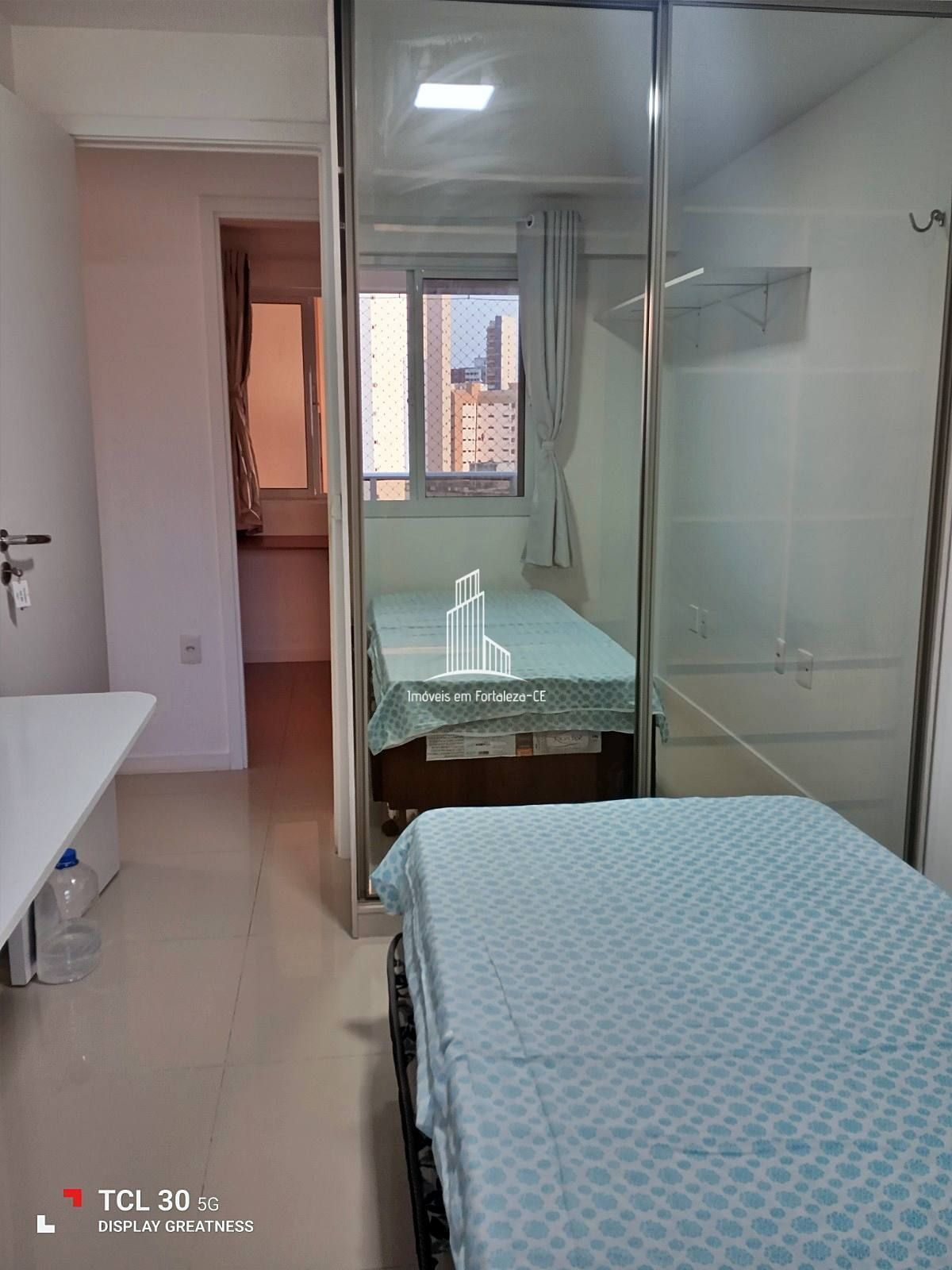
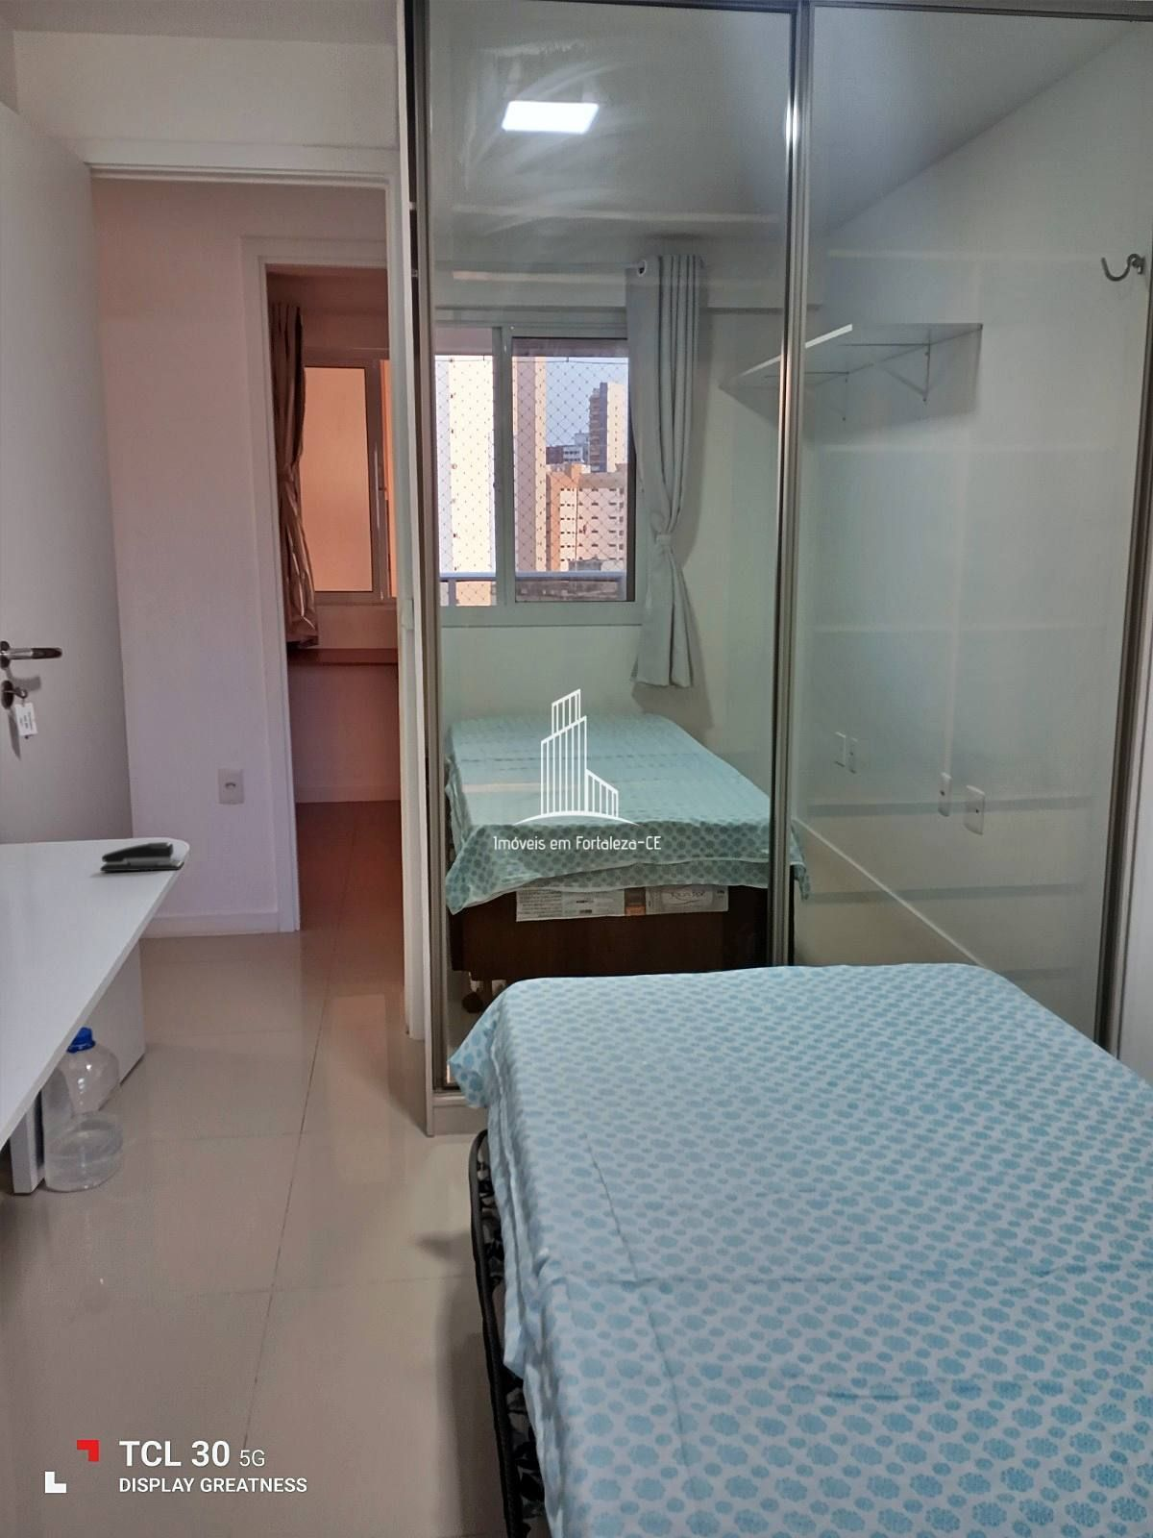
+ stapler [99,842,185,872]
